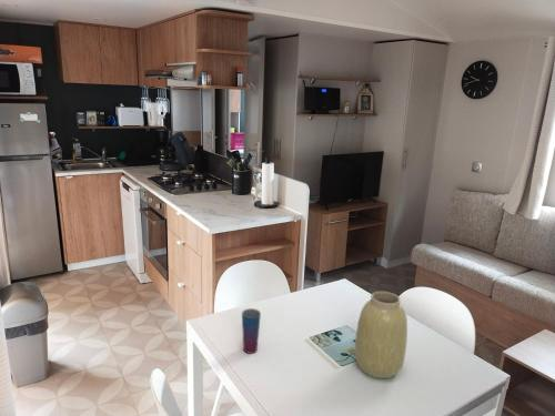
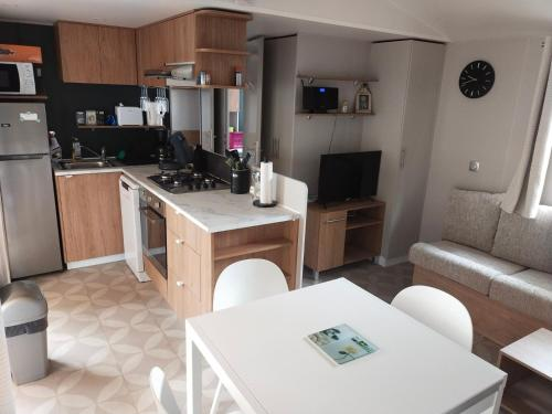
- cup [241,307,262,355]
- vase [354,291,408,379]
